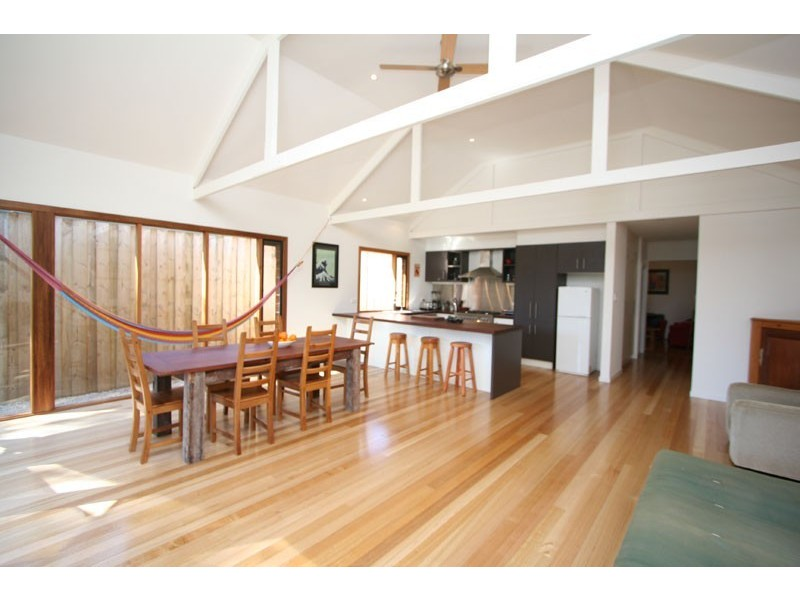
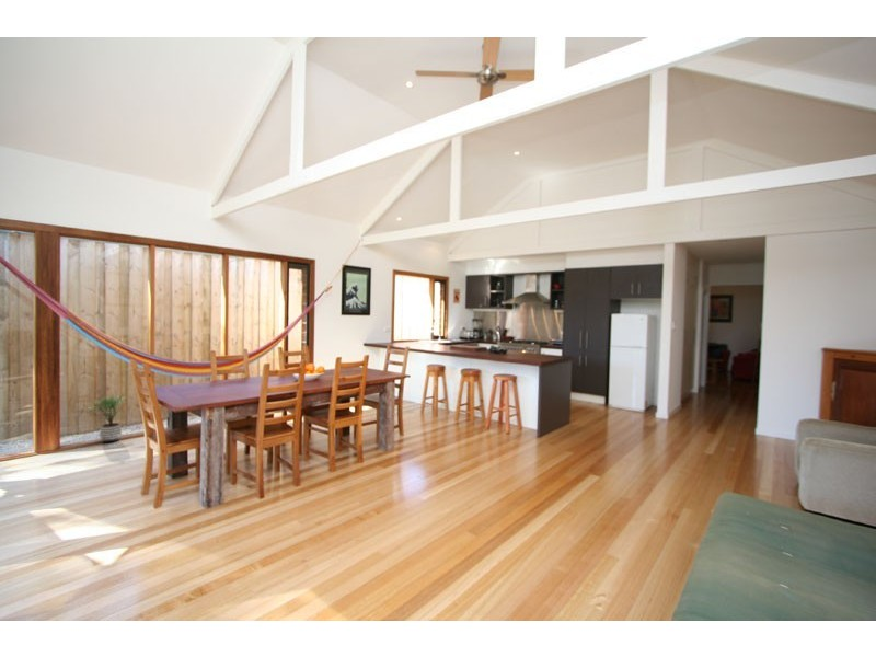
+ potted plant [87,393,127,443]
